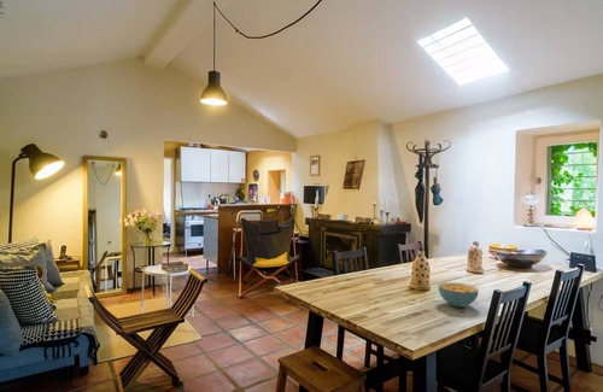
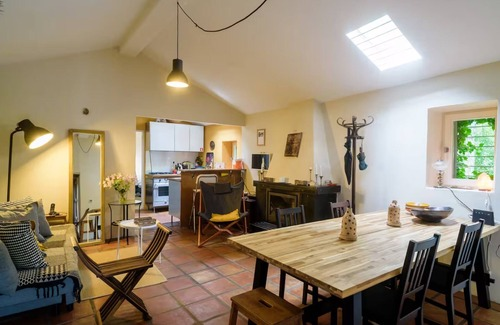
- cereal bowl [438,281,480,309]
